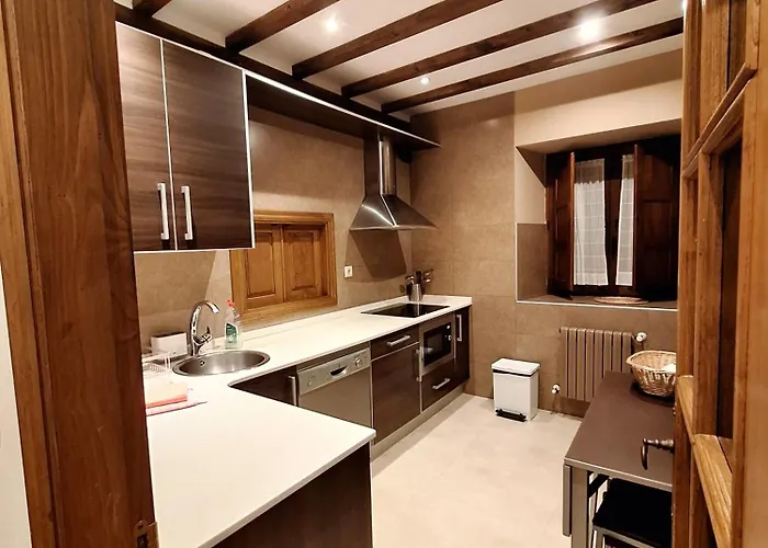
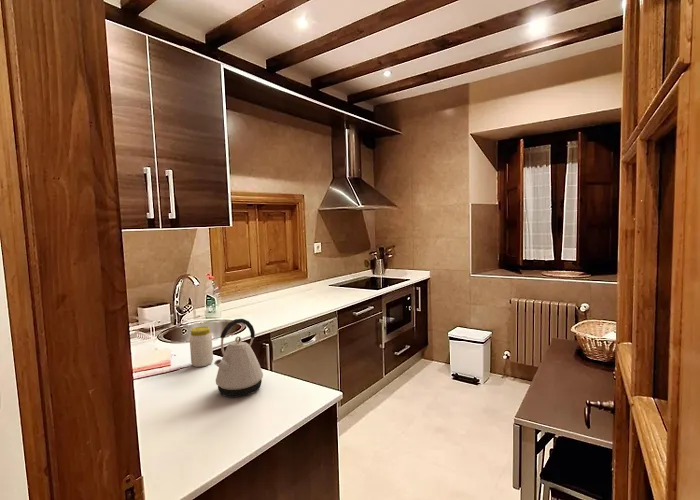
+ jar [189,325,214,368]
+ kettle [213,318,264,398]
